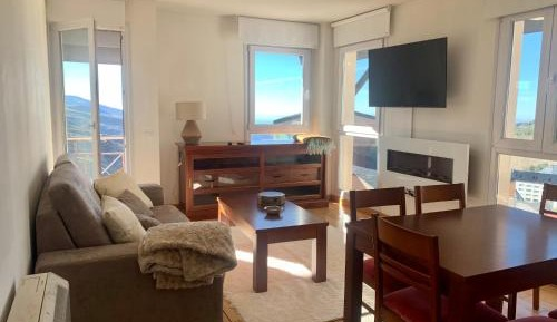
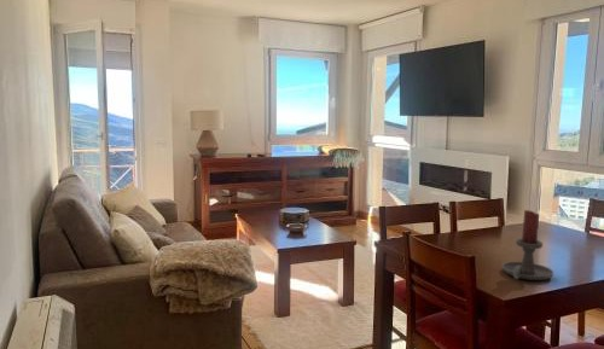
+ candle holder [501,209,554,281]
